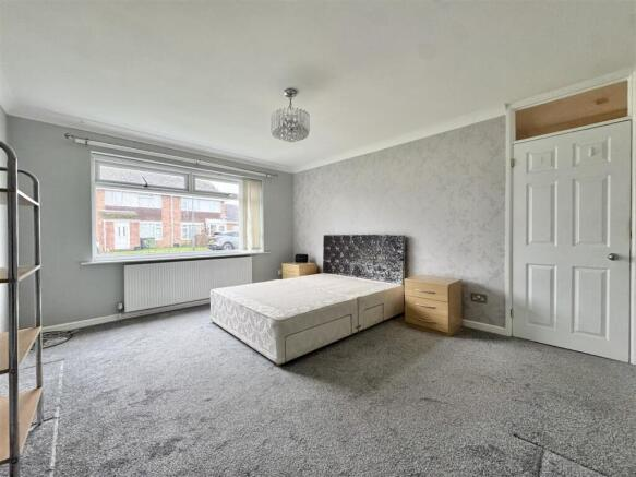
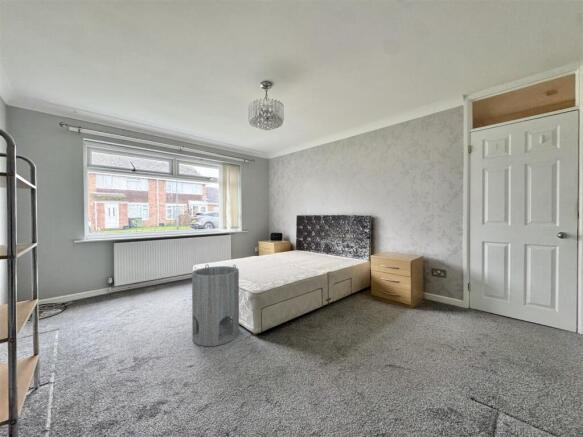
+ cylinder [191,263,240,347]
